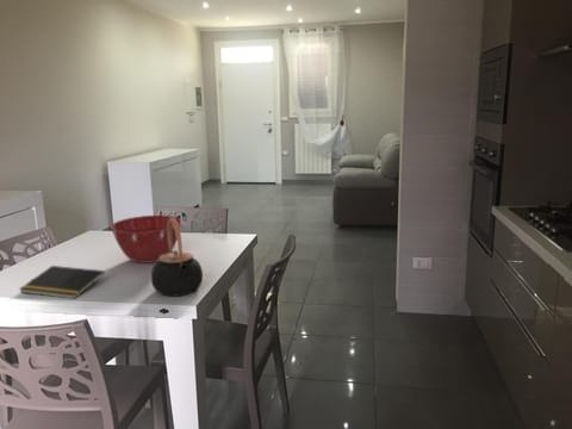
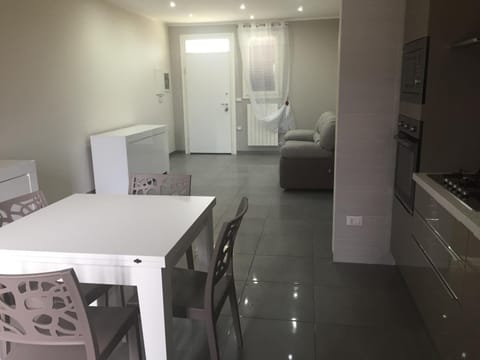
- notepad [18,265,106,300]
- teapot [150,218,204,298]
- mixing bowl [110,214,182,265]
